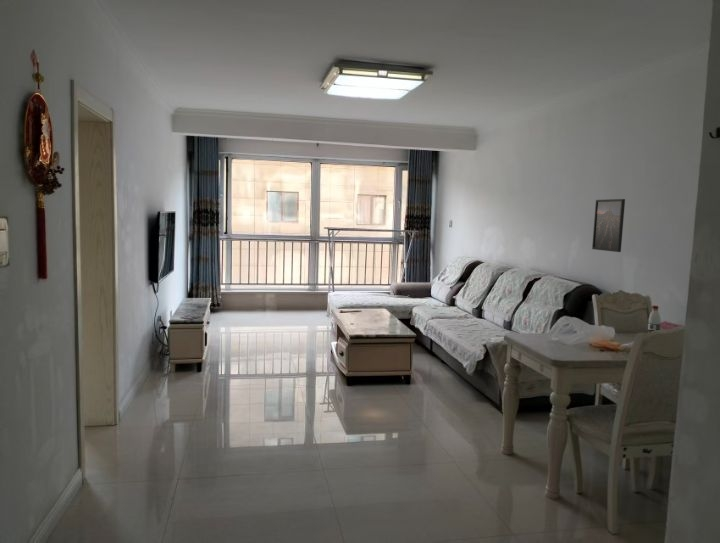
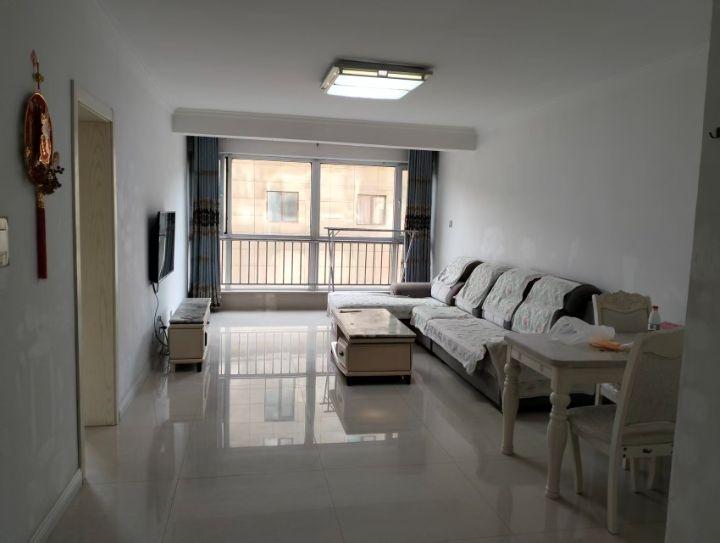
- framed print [591,198,626,253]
